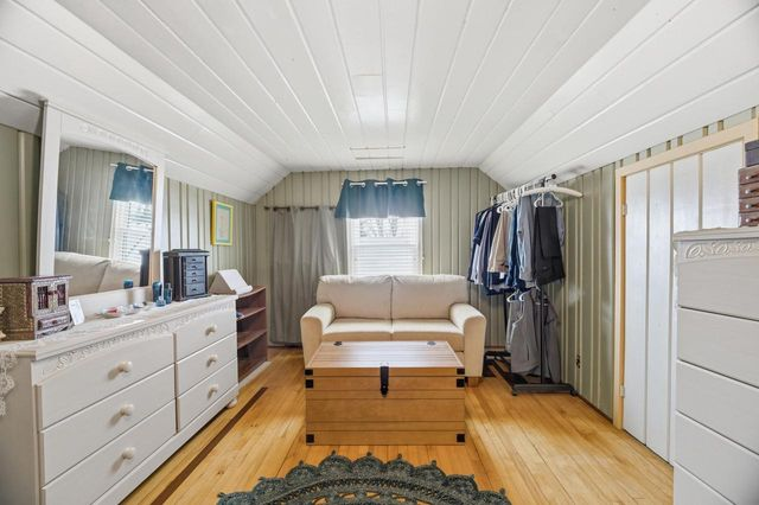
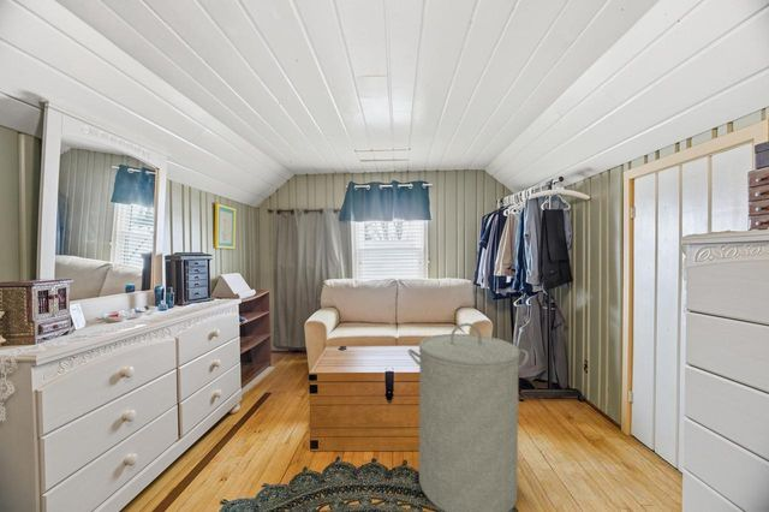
+ laundry hamper [407,322,530,512]
